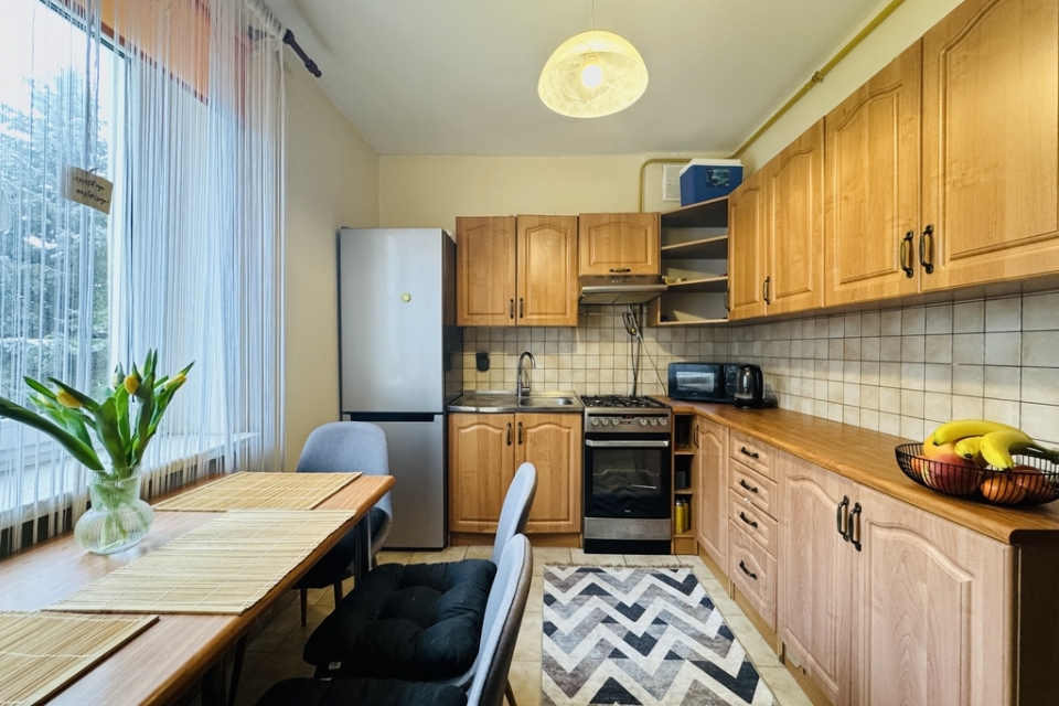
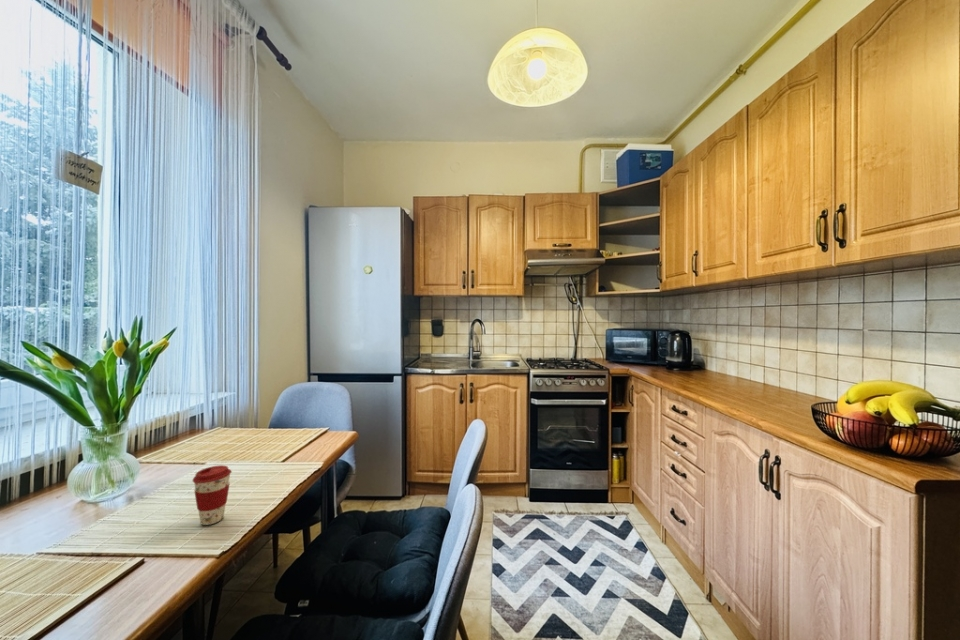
+ coffee cup [192,464,233,526]
